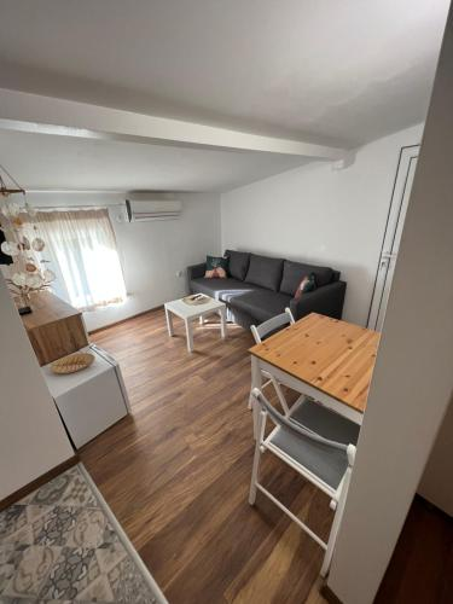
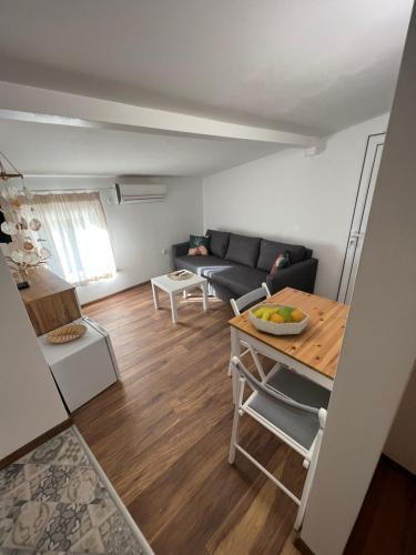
+ fruit bowl [247,303,311,336]
